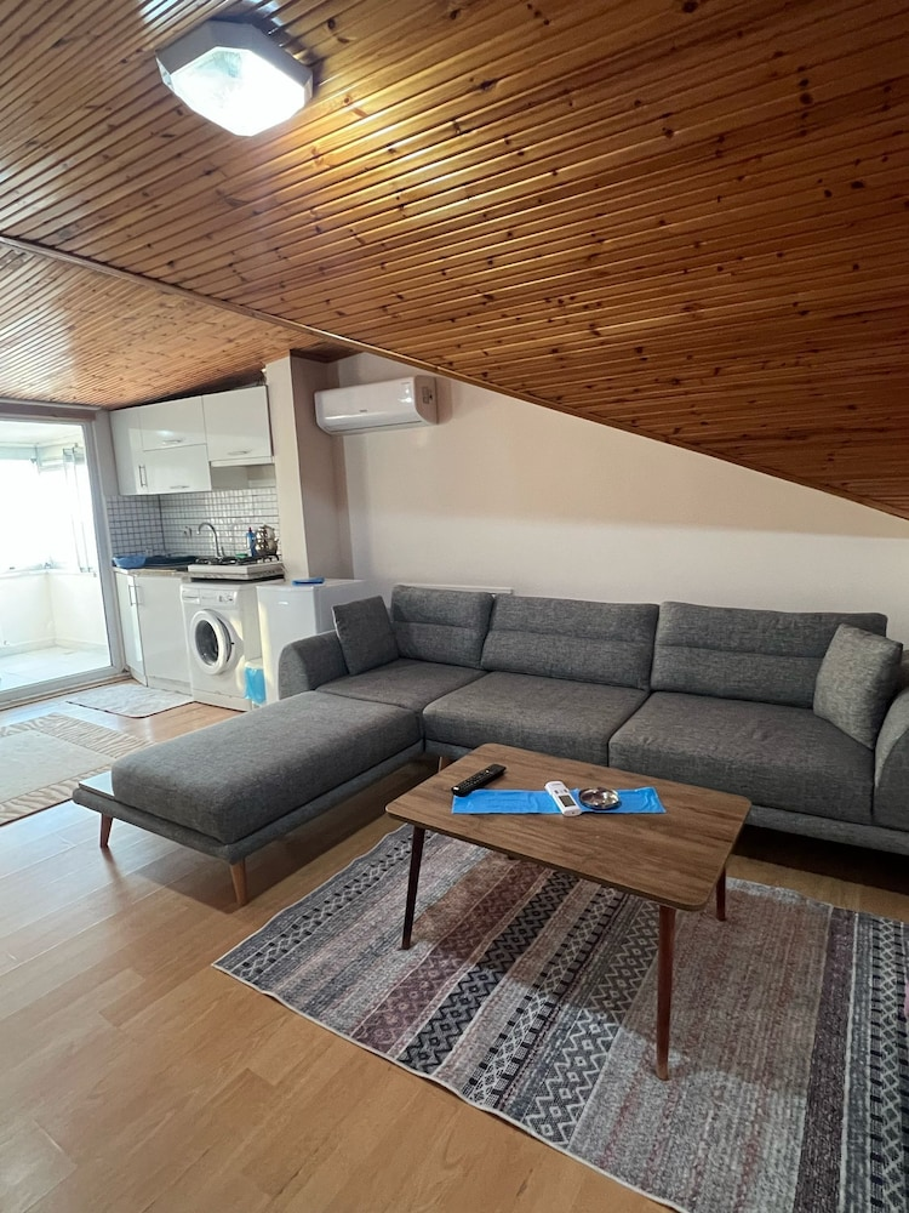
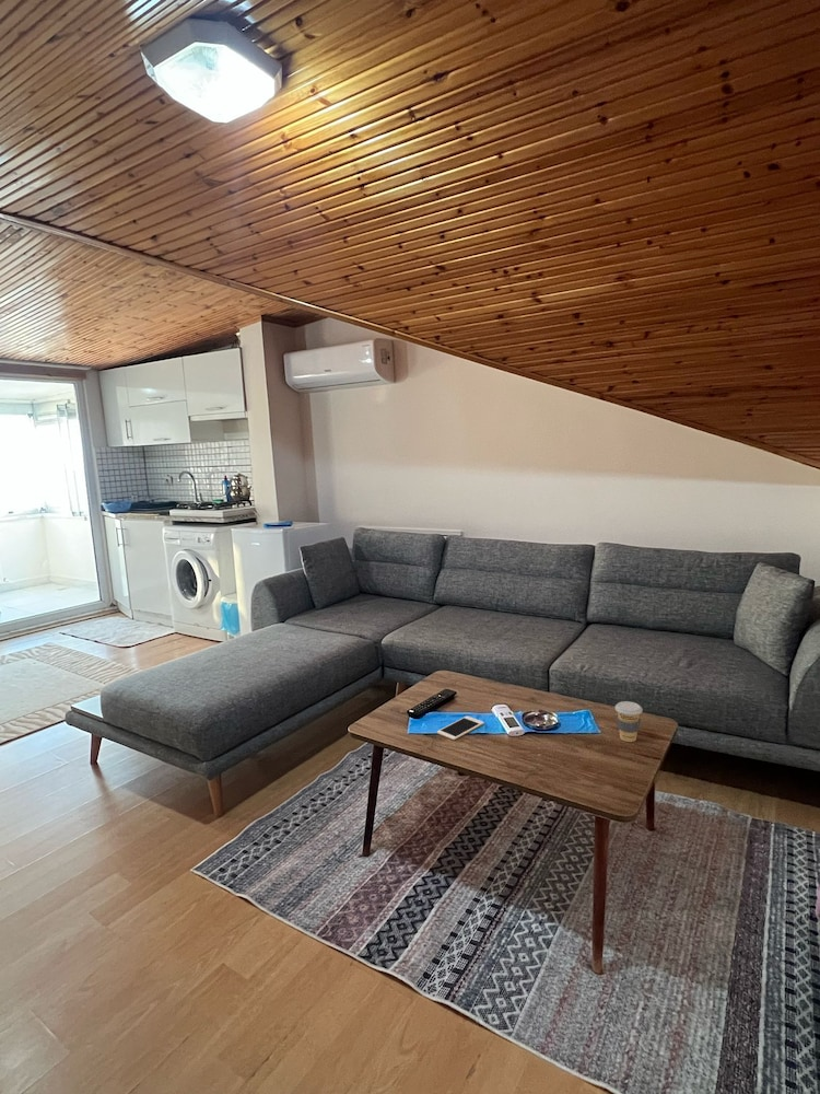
+ coffee cup [614,700,644,743]
+ cell phone [436,715,485,741]
